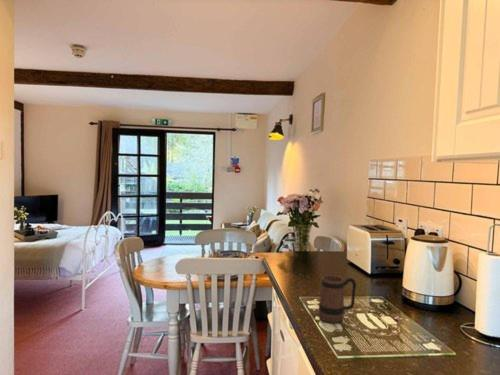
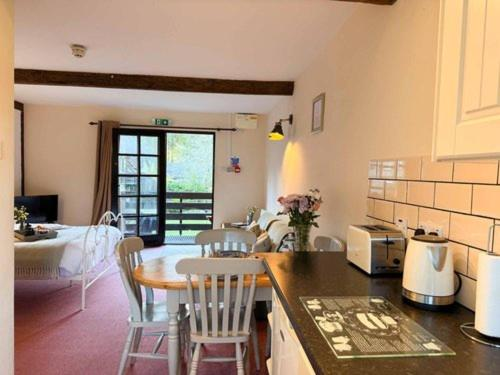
- mug [318,275,357,324]
